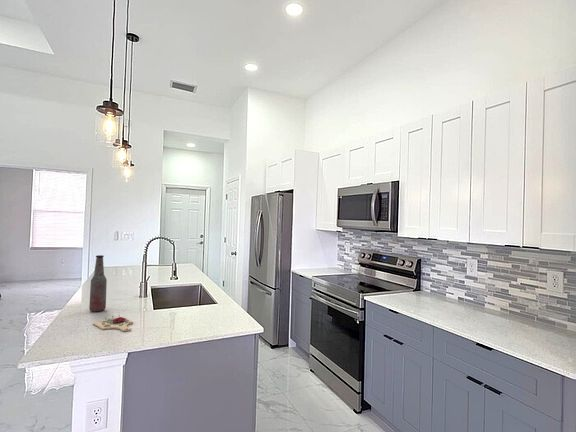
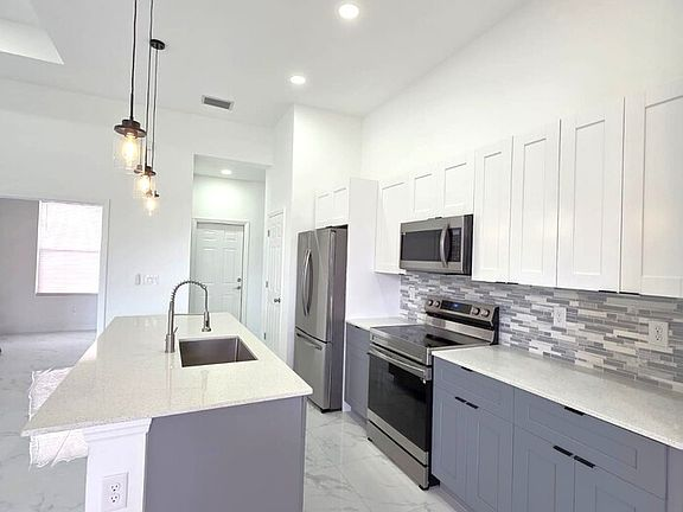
- cutting board [92,314,134,332]
- bottle [88,254,108,313]
